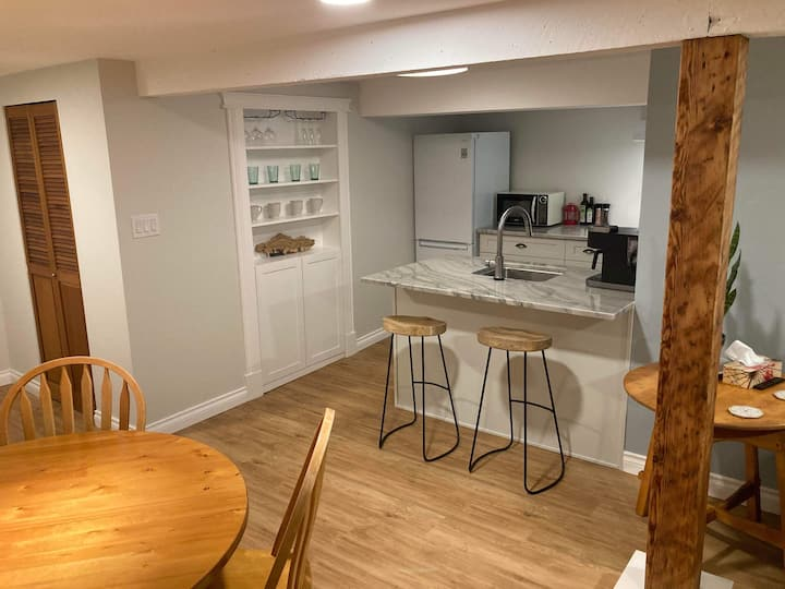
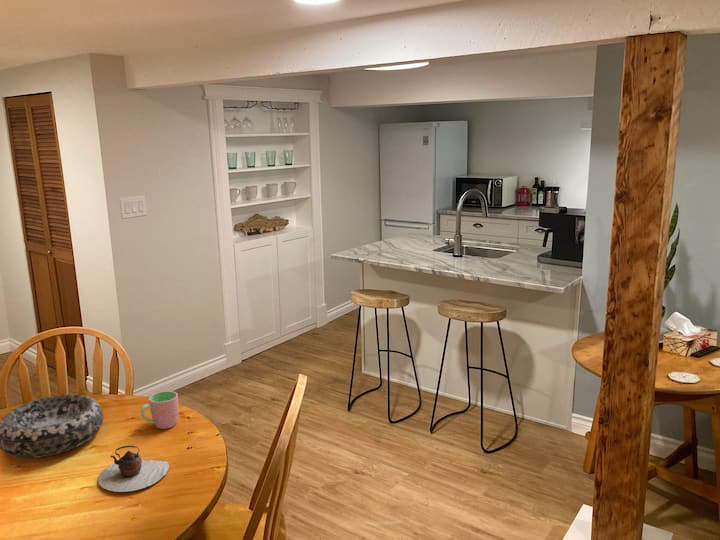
+ cup [140,390,179,430]
+ decorative bowl [0,394,104,459]
+ teapot [97,445,170,493]
